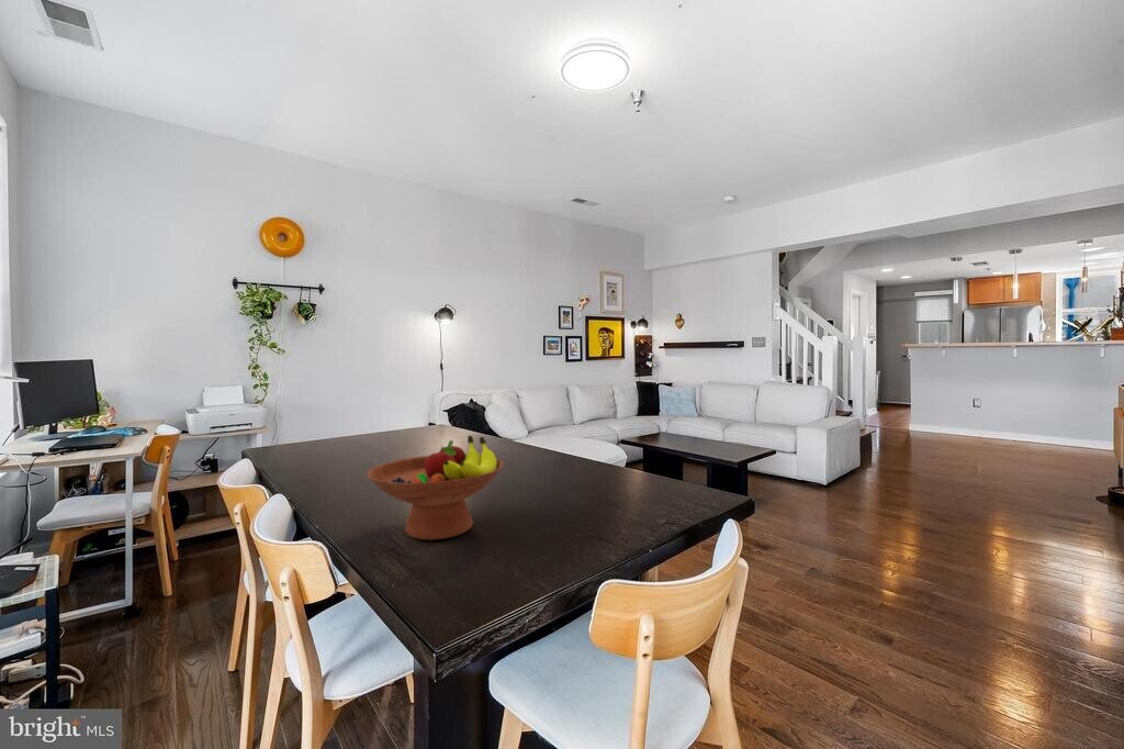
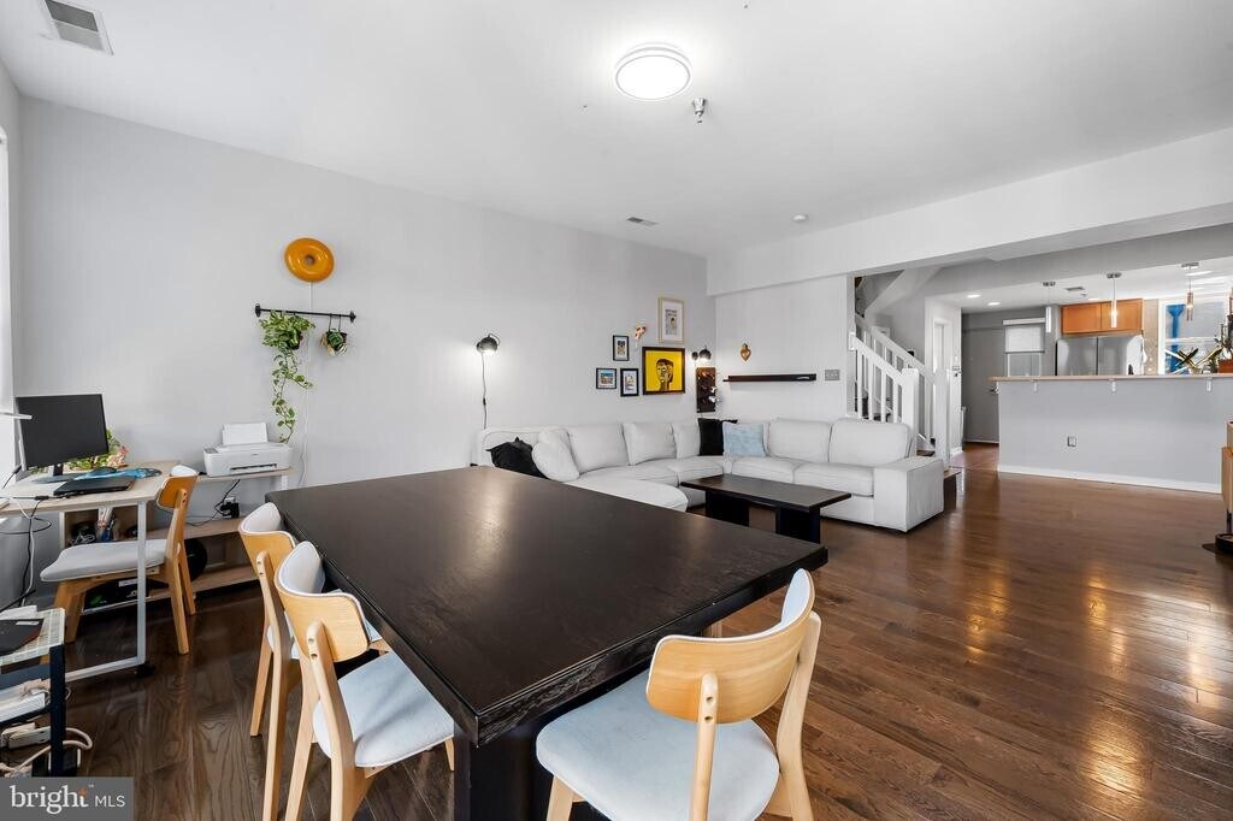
- fruit bowl [366,434,505,541]
